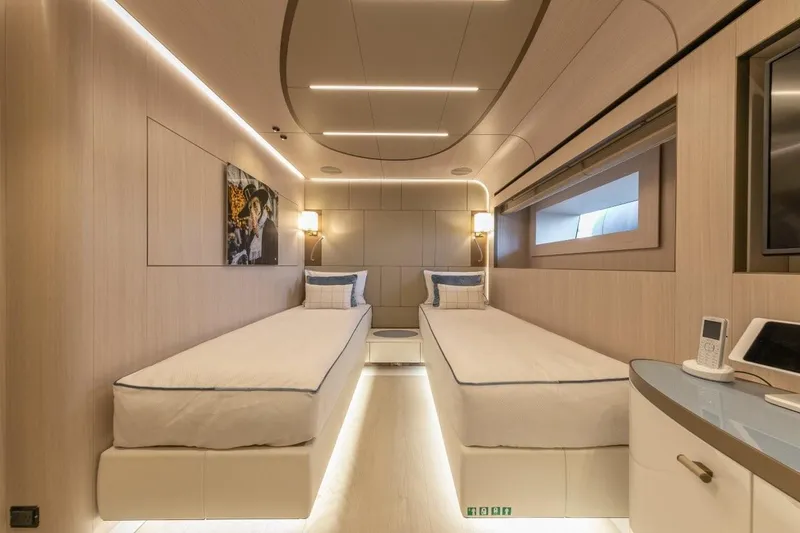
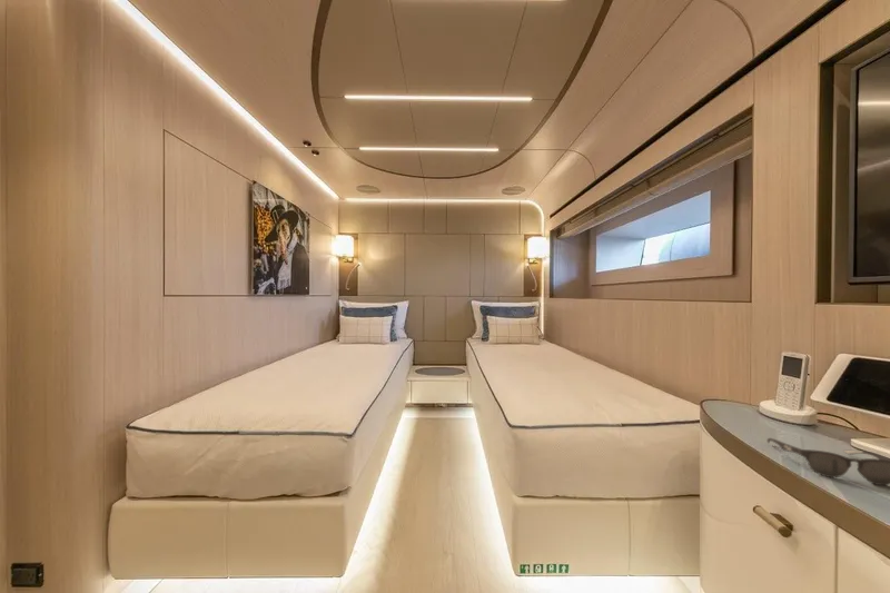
+ sunglasses [765,437,890,486]
